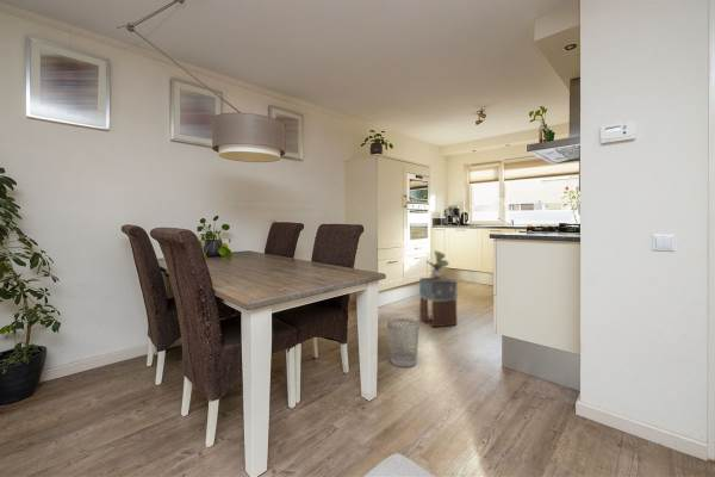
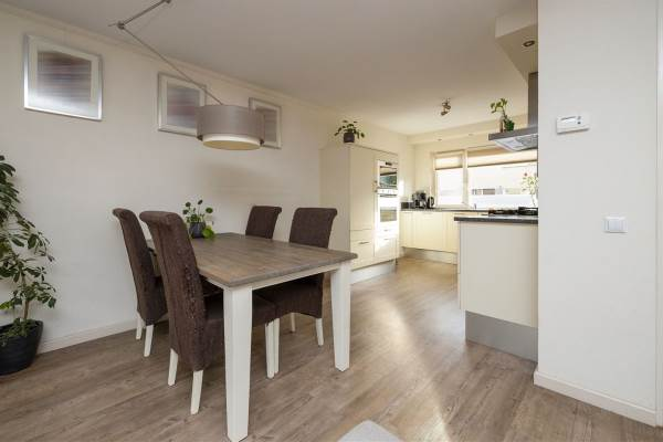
- stool [418,277,459,328]
- potted plant [424,249,450,278]
- wastebasket [386,317,421,368]
